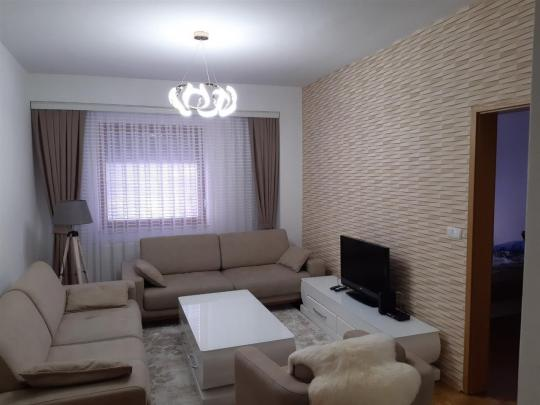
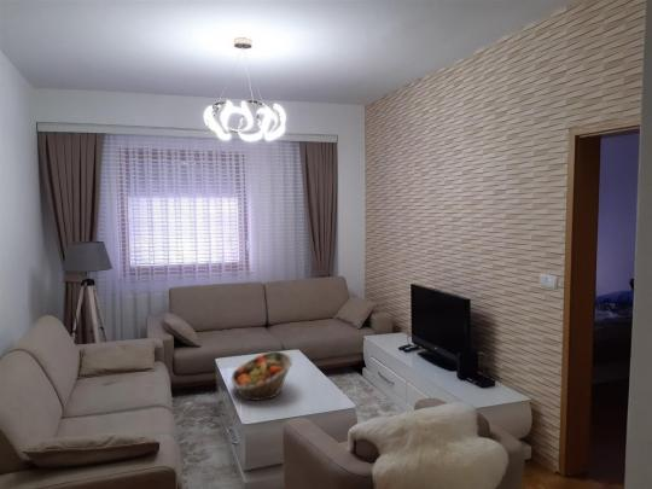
+ fruit basket [229,350,293,402]
